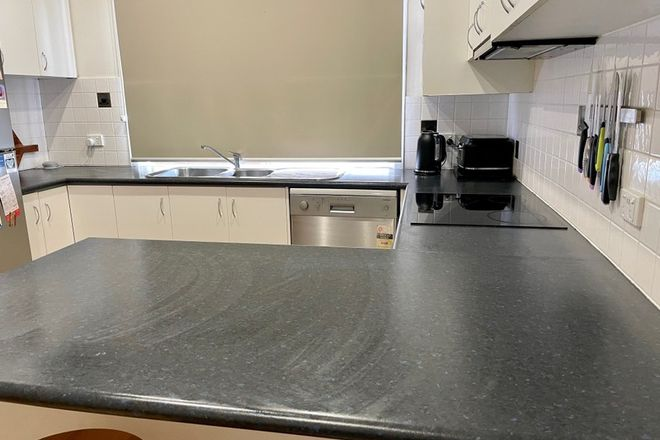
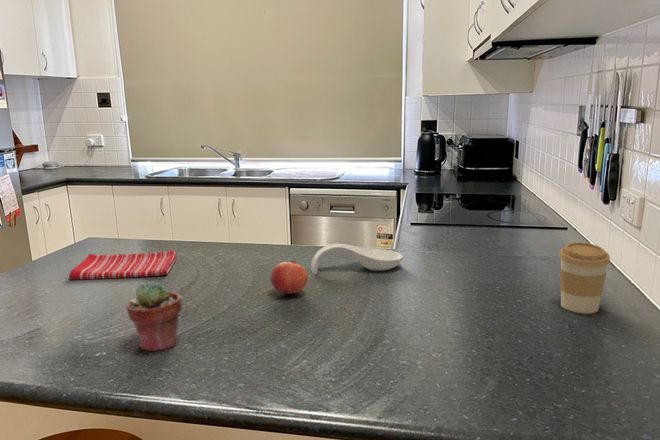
+ spoon rest [310,243,404,275]
+ pomegranate [270,259,308,295]
+ coffee cup [558,241,611,315]
+ potted succulent [125,280,183,352]
+ dish towel [68,249,178,281]
